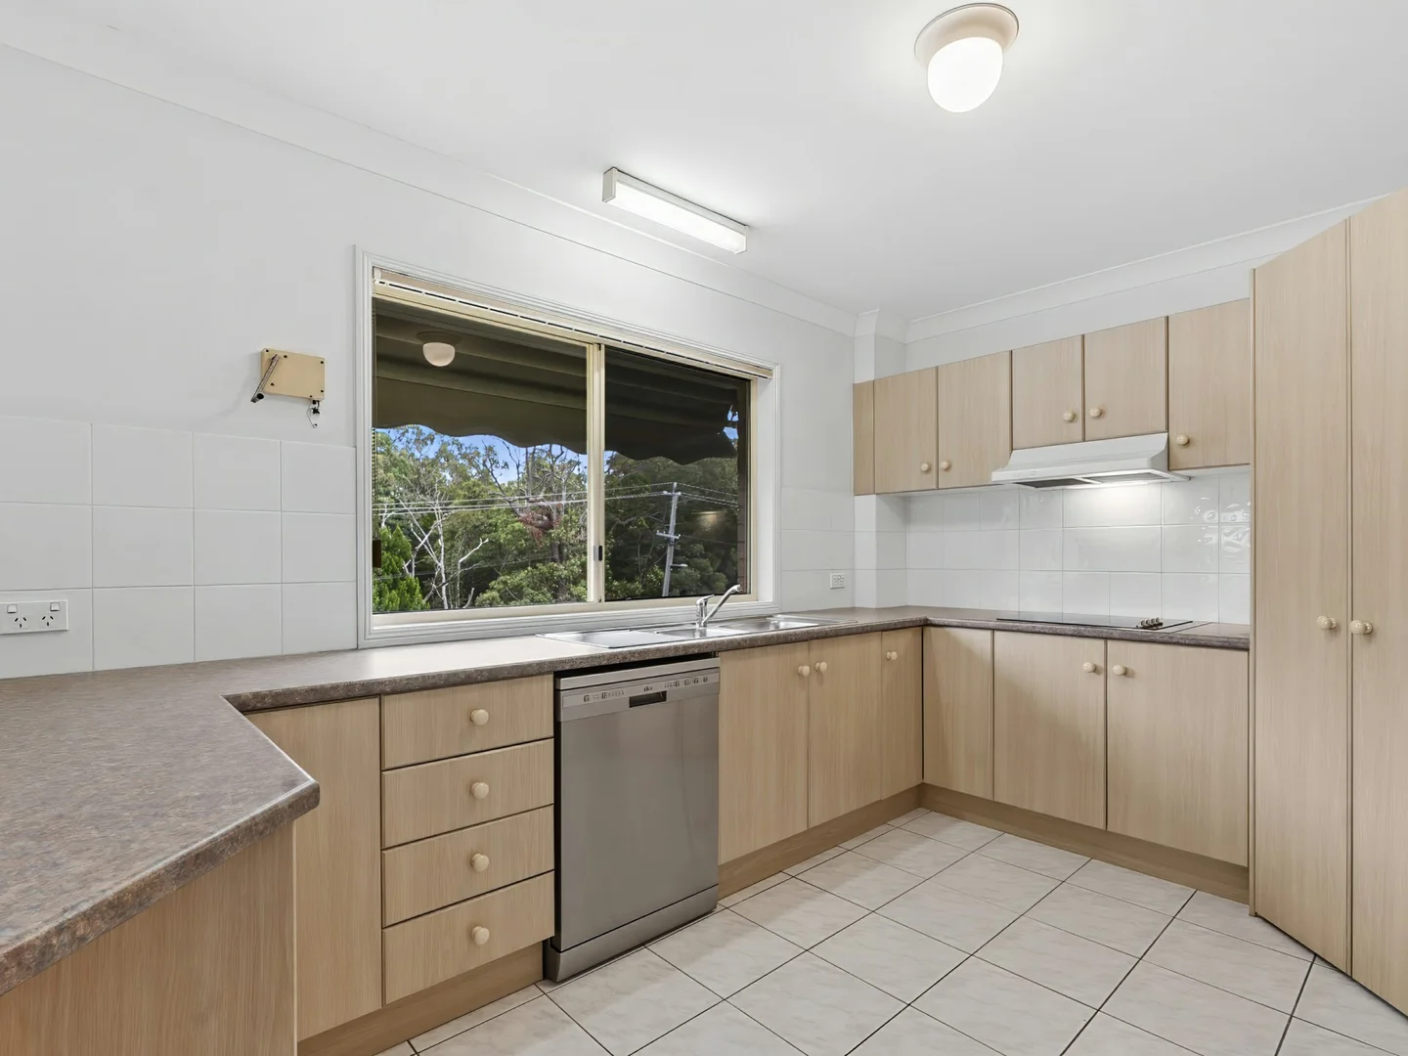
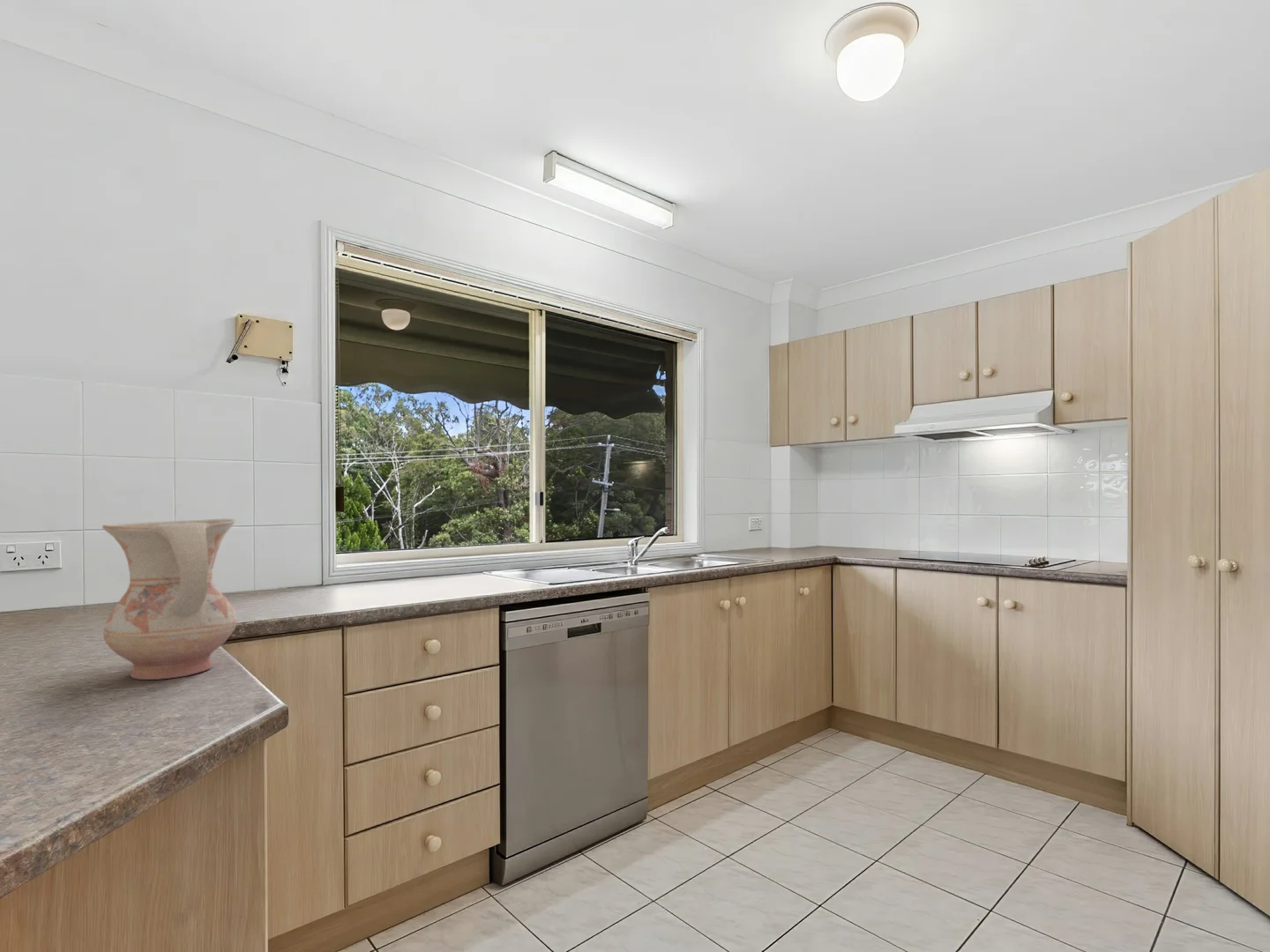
+ ceramic jug [101,518,238,681]
